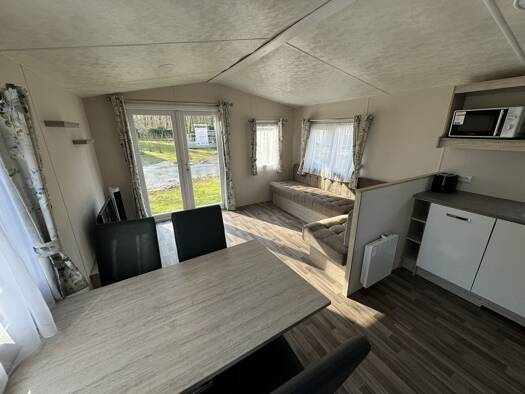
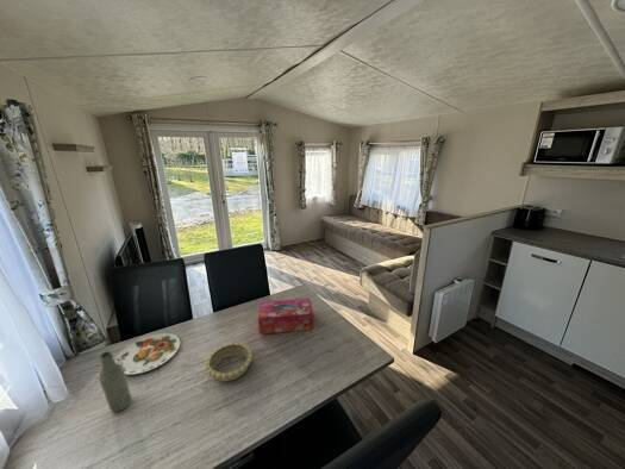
+ decorative bowl [205,342,254,382]
+ tissue box [257,298,314,336]
+ plate [114,332,181,376]
+ bottle [98,350,132,413]
